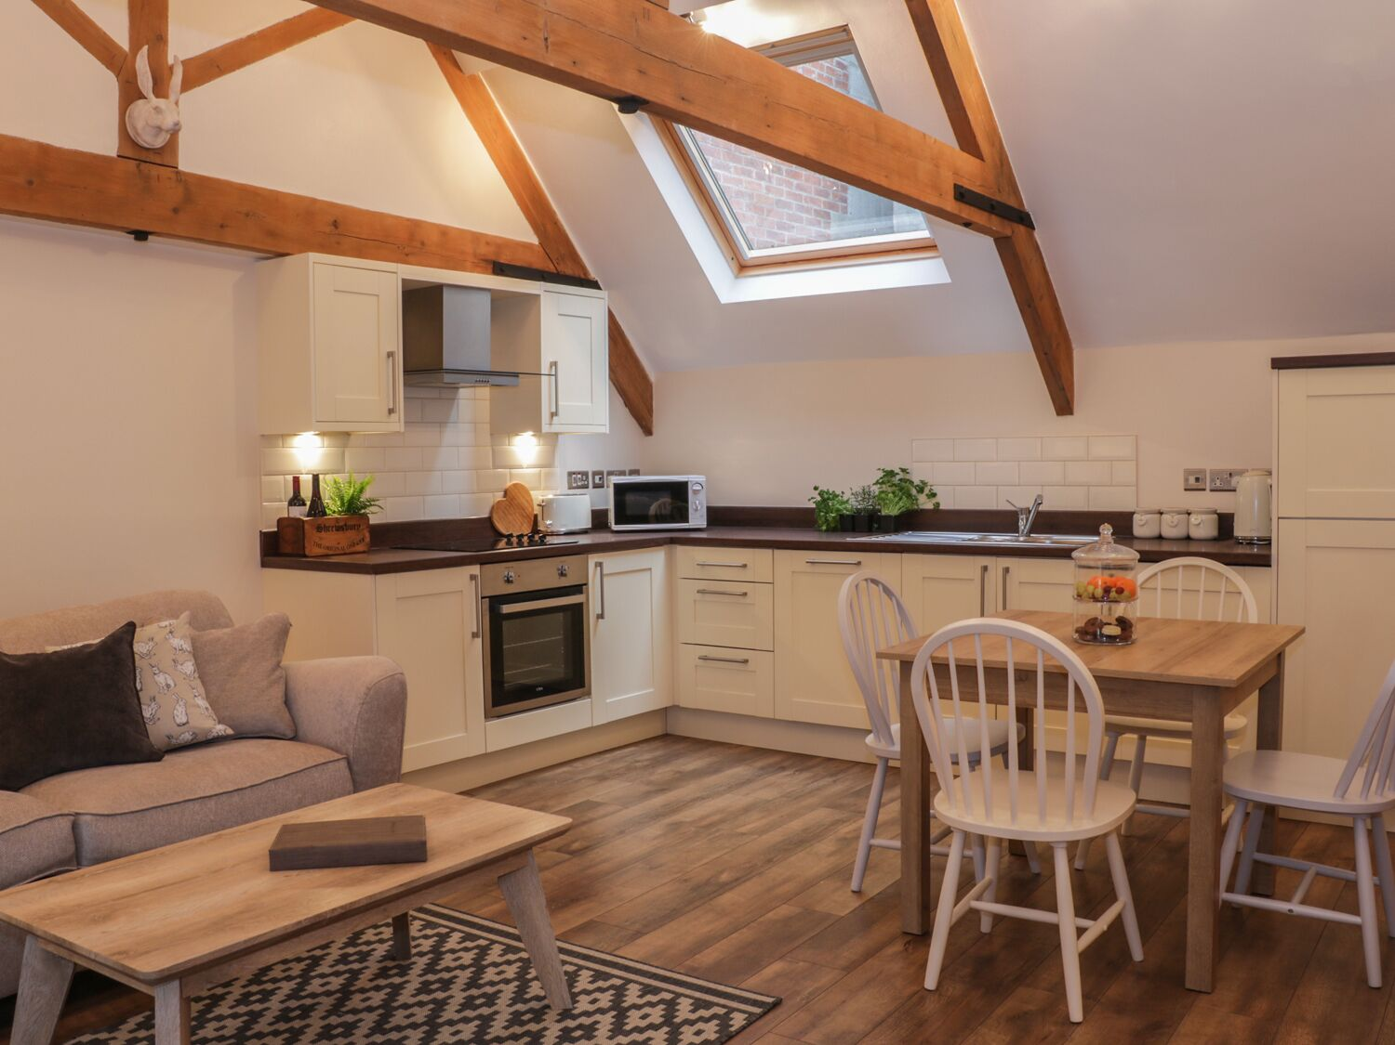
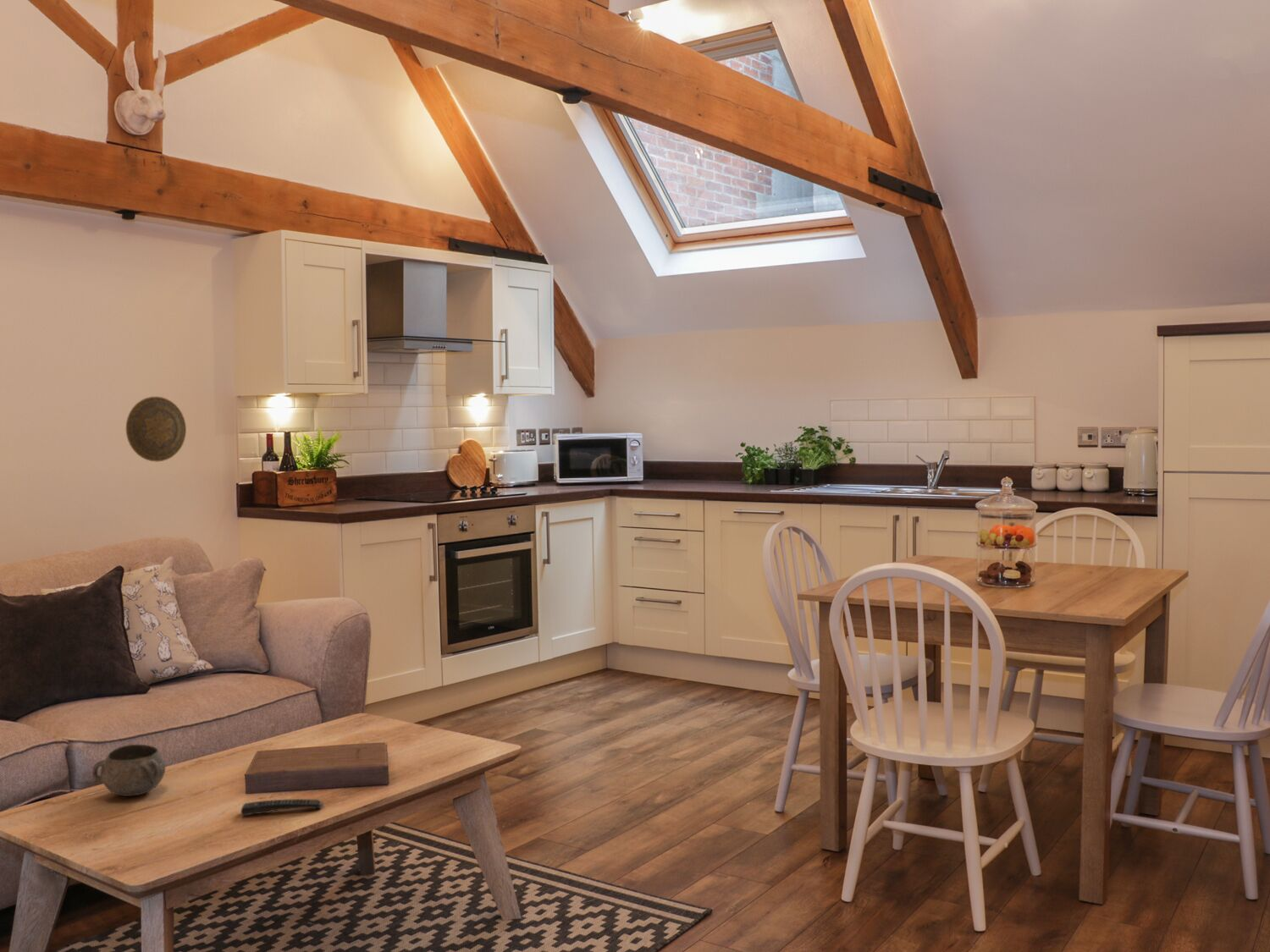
+ decorative plate [125,396,187,463]
+ remote control [240,798,325,817]
+ decorative bowl [91,744,166,797]
